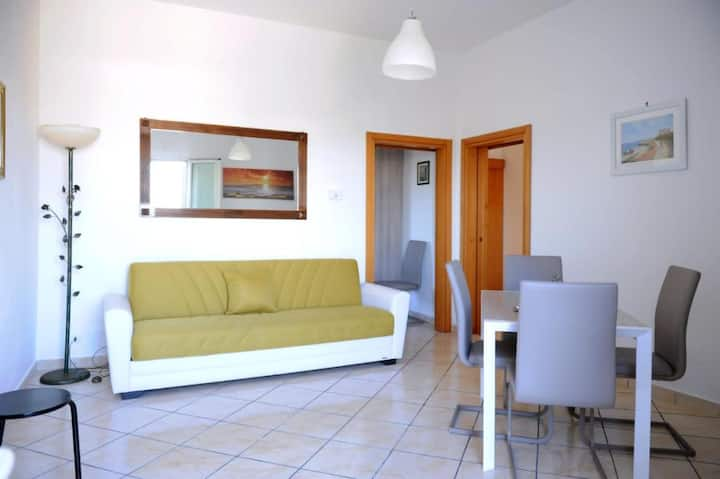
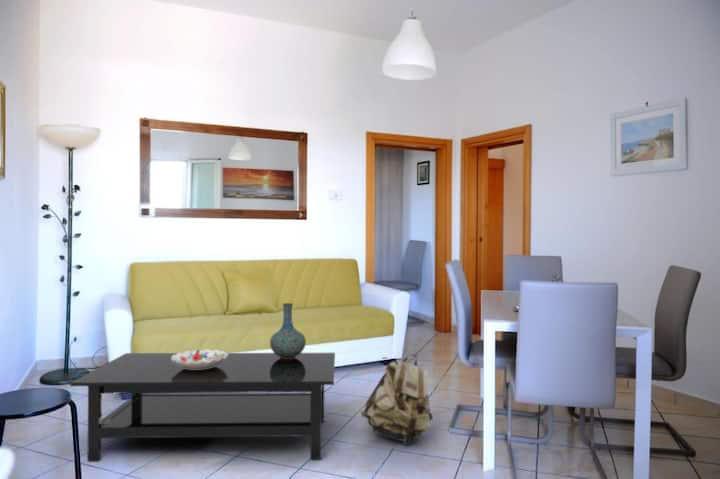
+ backpack [360,353,434,446]
+ decorative bowl [171,348,228,370]
+ coffee table [69,352,336,463]
+ vase [269,302,307,359]
